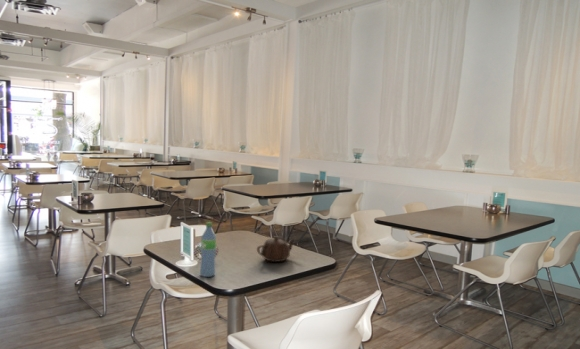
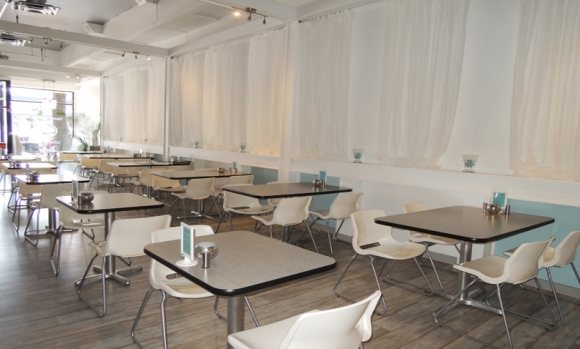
- water bottle [199,221,217,278]
- teapot [256,236,297,263]
